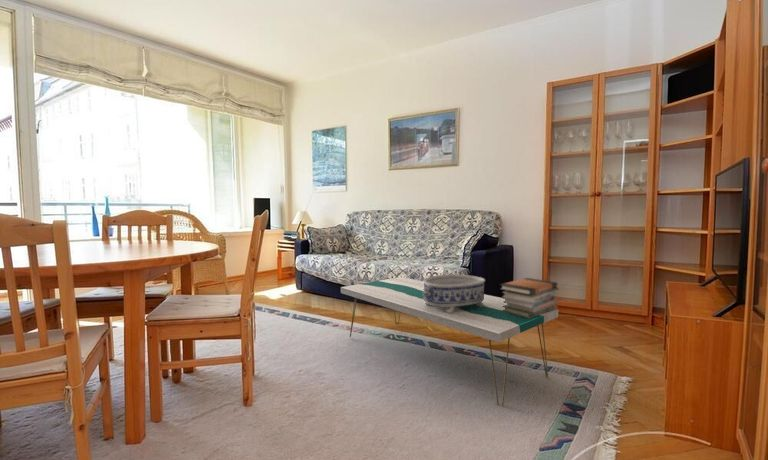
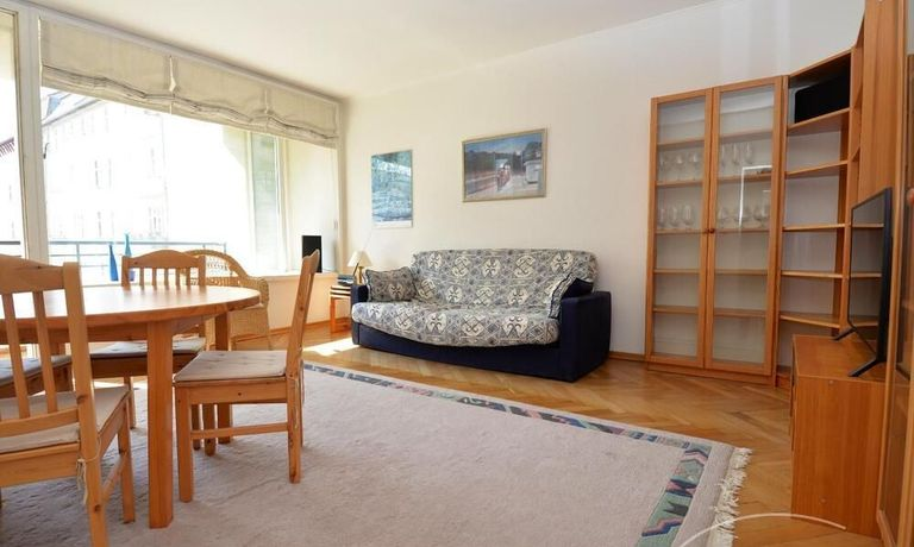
- book stack [499,277,560,318]
- decorative bowl [422,273,486,314]
- coffee table [340,276,559,407]
